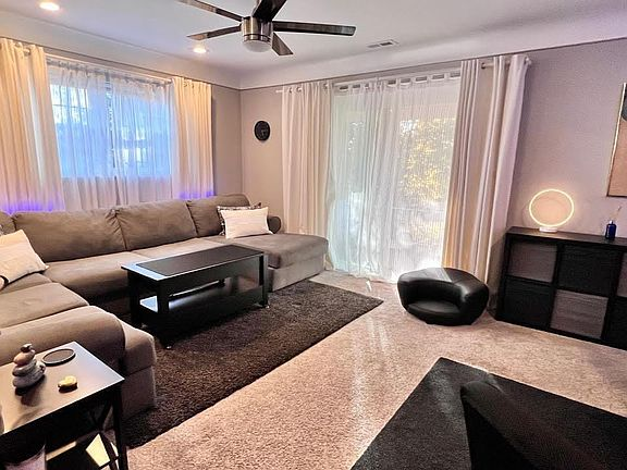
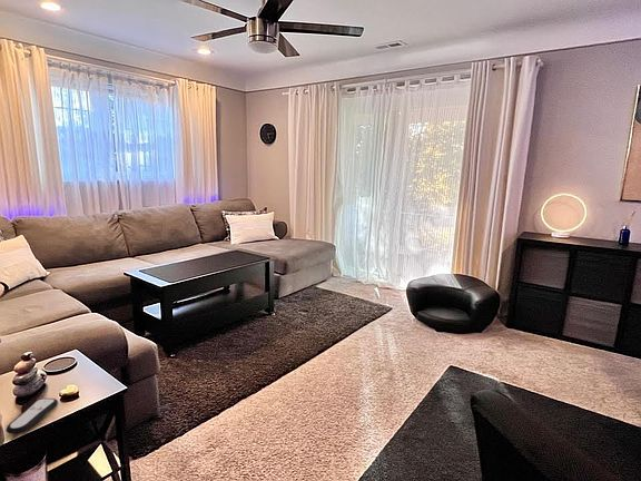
+ remote control [6,397,59,434]
